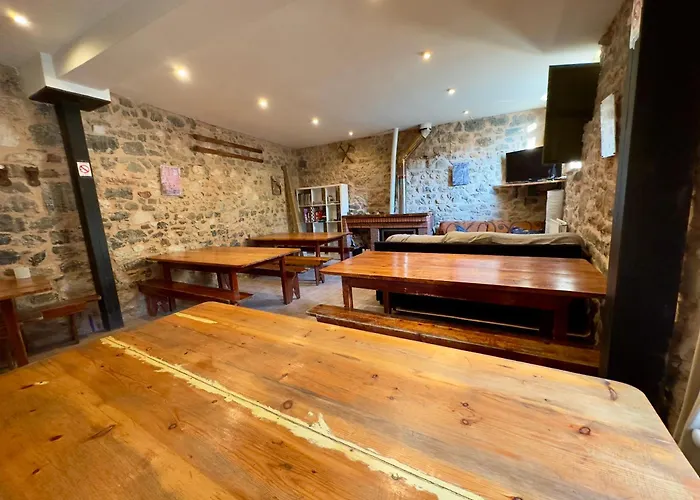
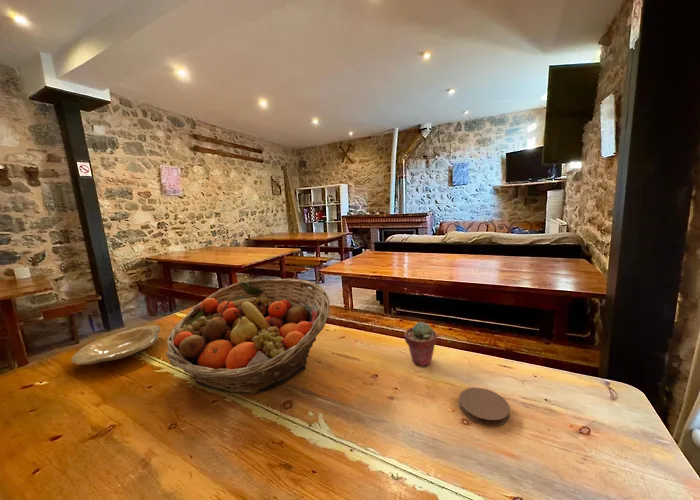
+ coaster [458,387,511,427]
+ plate [70,324,161,366]
+ potted succulent [404,321,438,368]
+ fruit basket [165,278,331,394]
